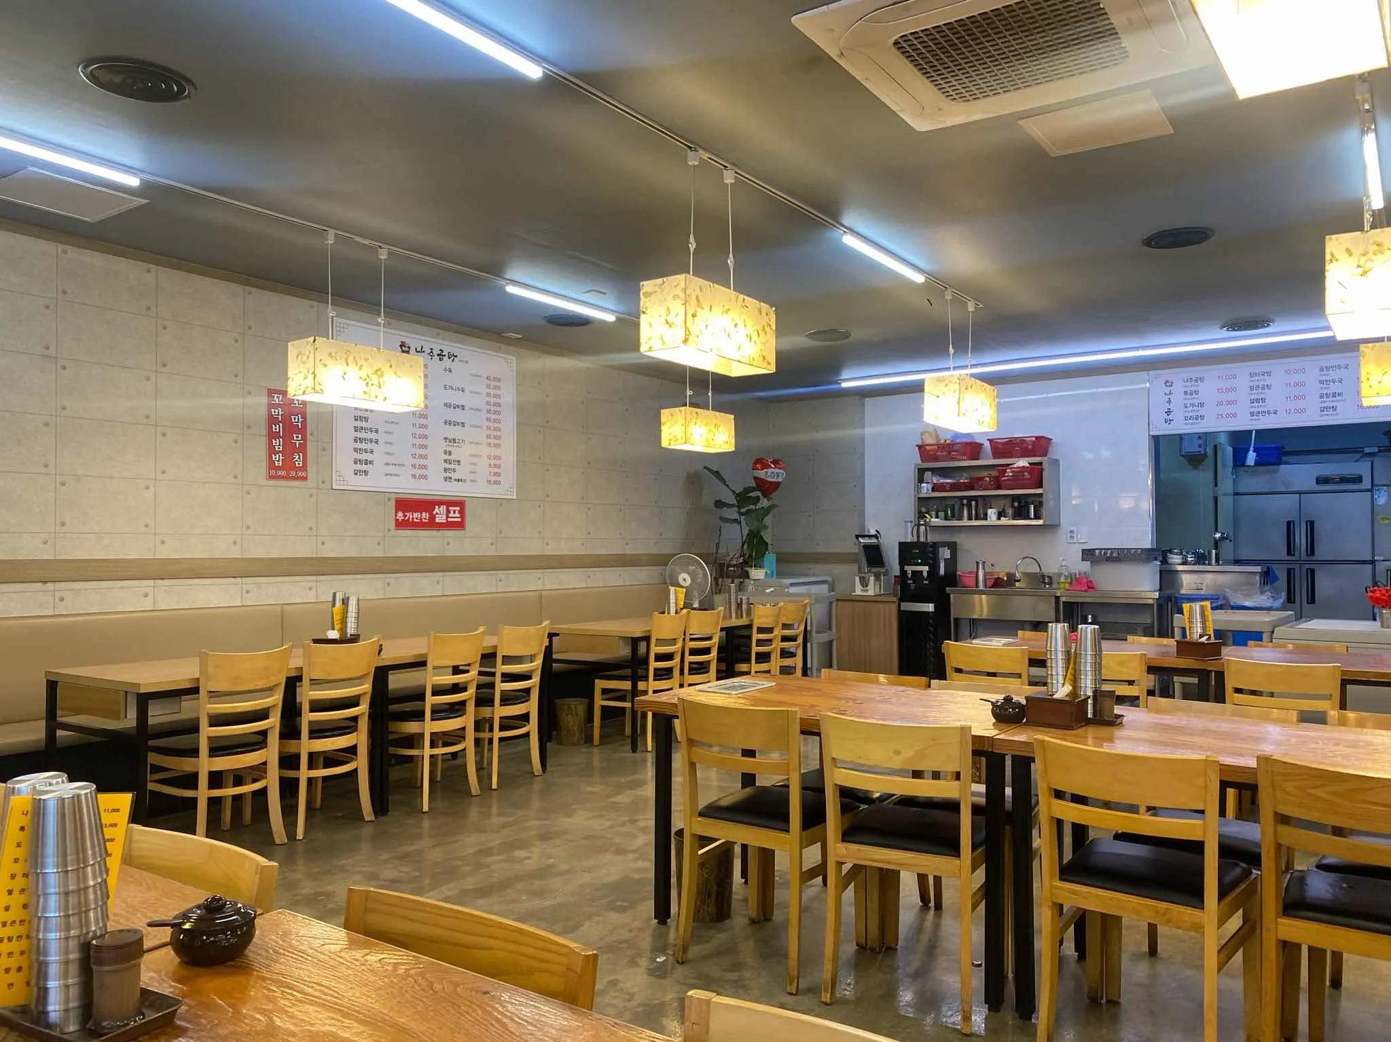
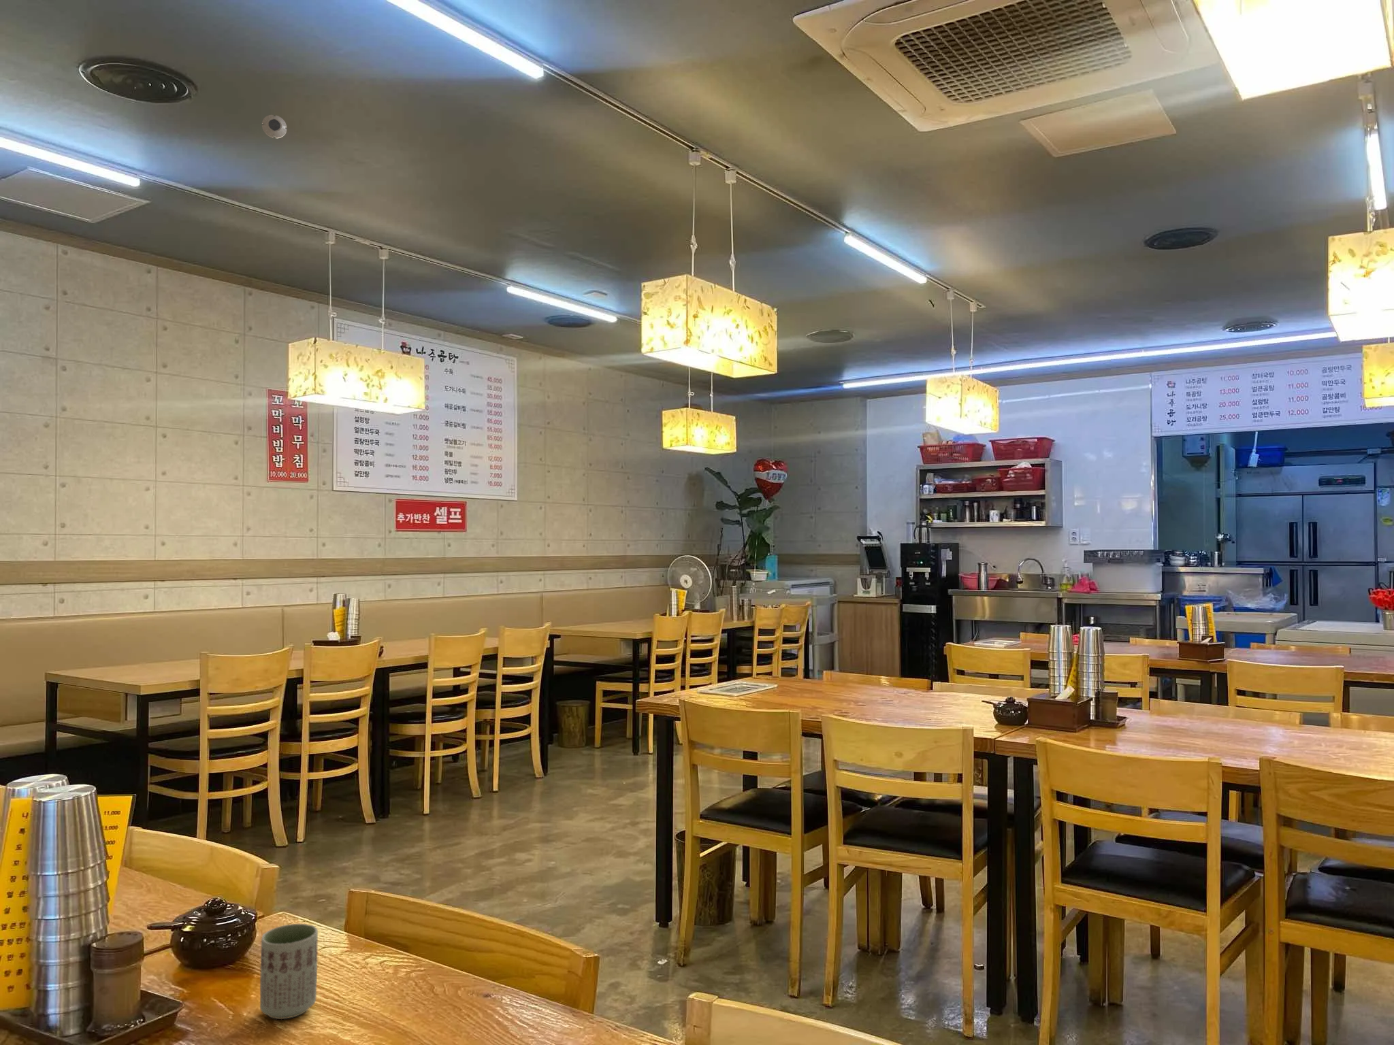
+ smoke detector [261,114,288,138]
+ cup [259,923,318,1020]
